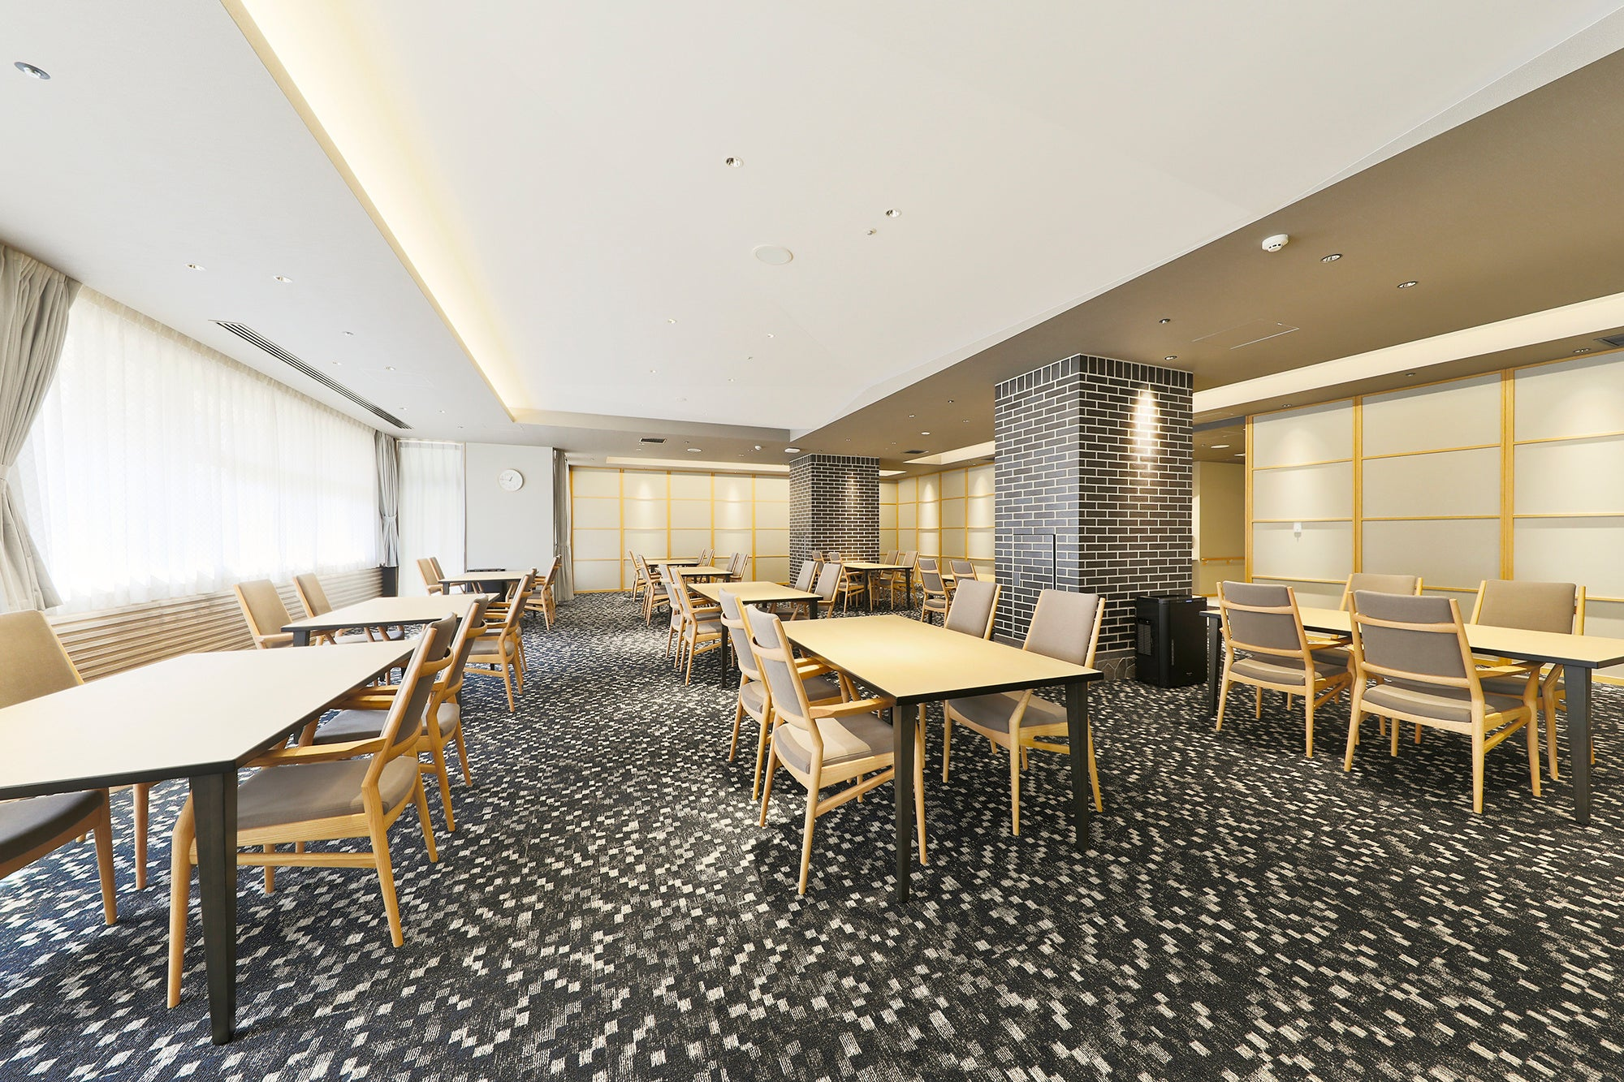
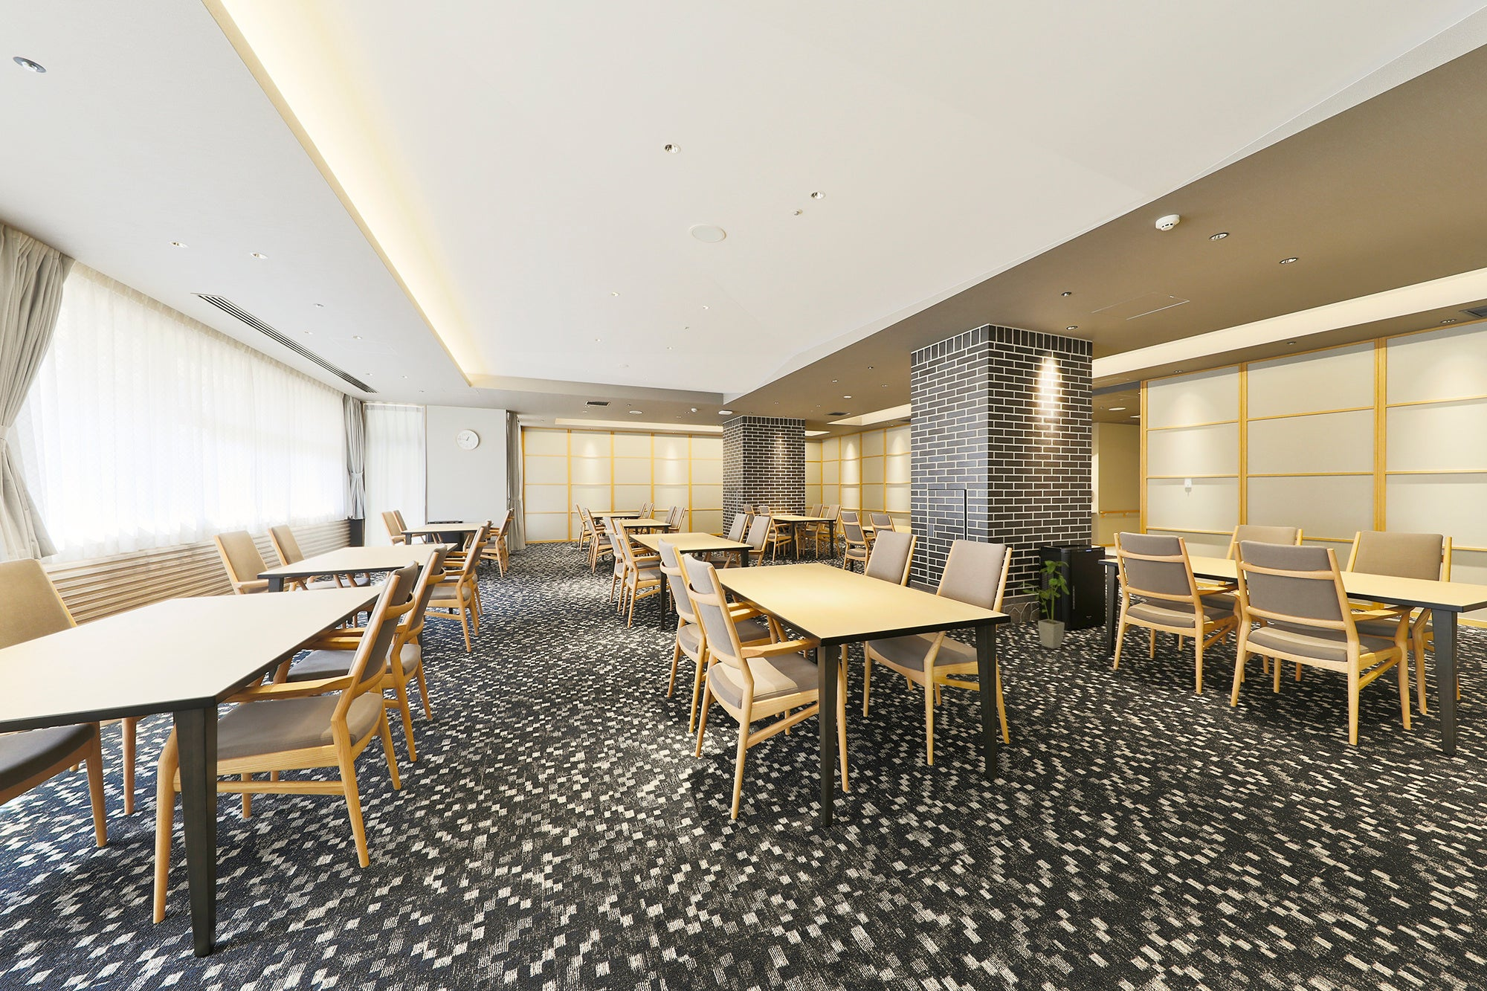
+ house plant [1017,560,1070,649]
